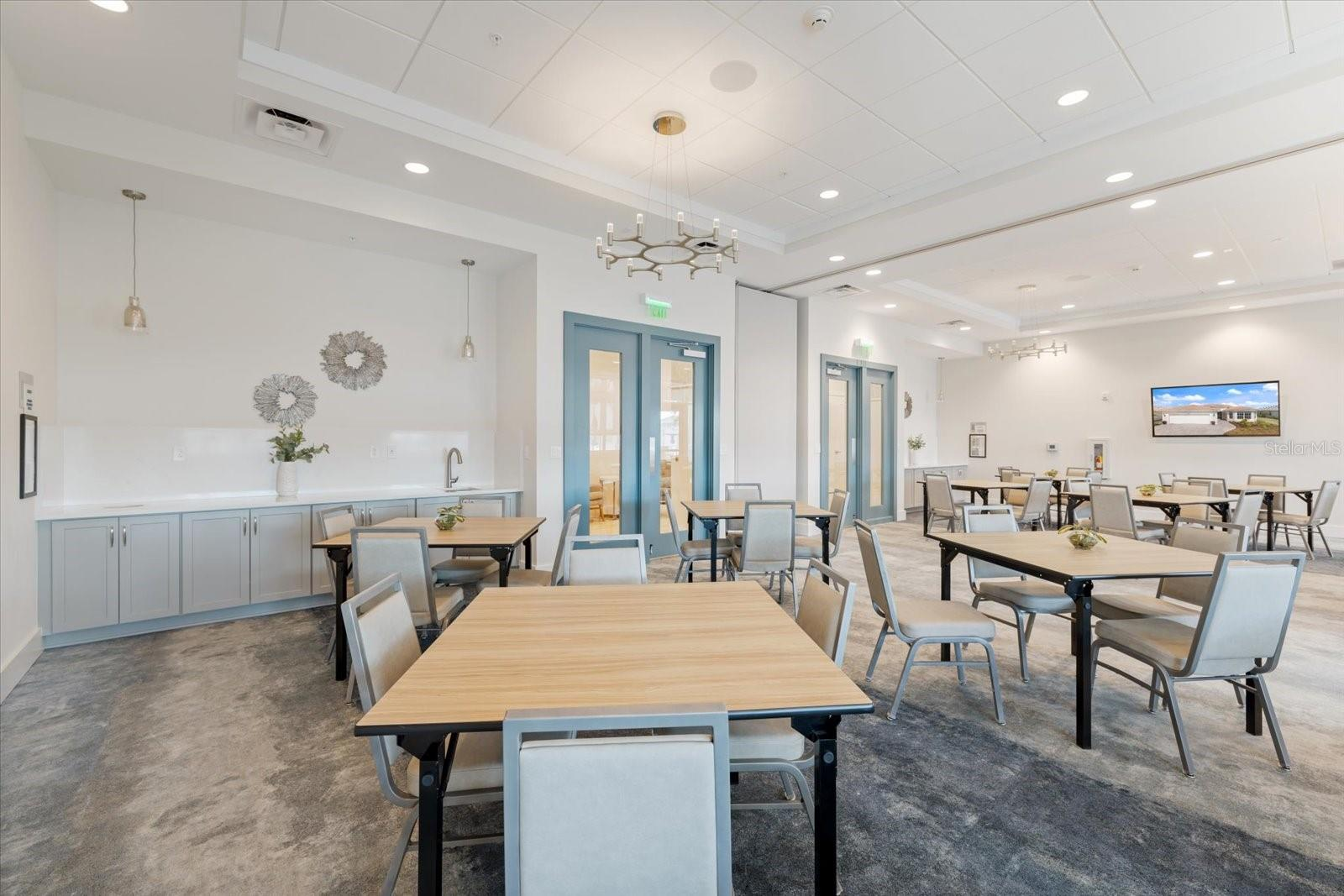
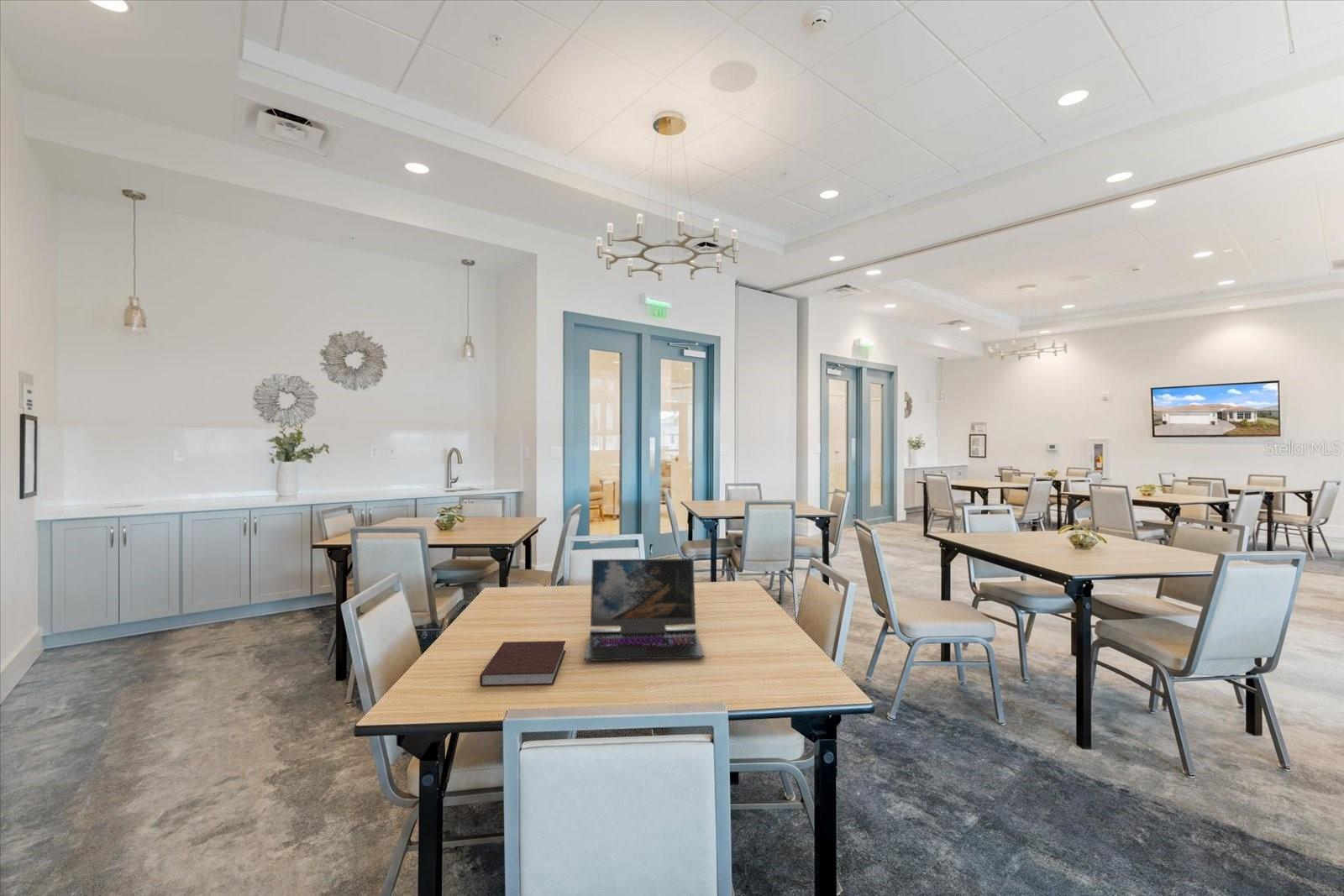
+ notebook [479,640,566,687]
+ laptop [583,558,706,662]
